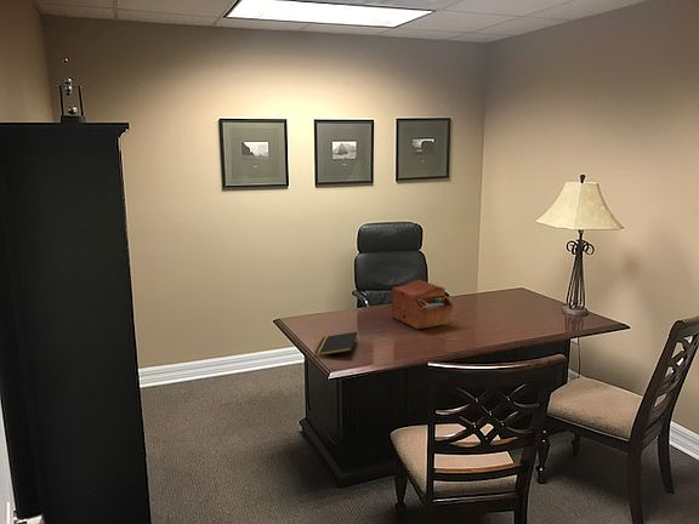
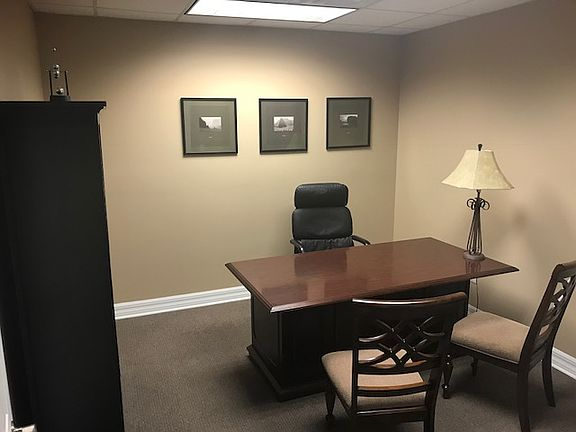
- sewing box [391,279,454,330]
- notepad [314,331,358,357]
